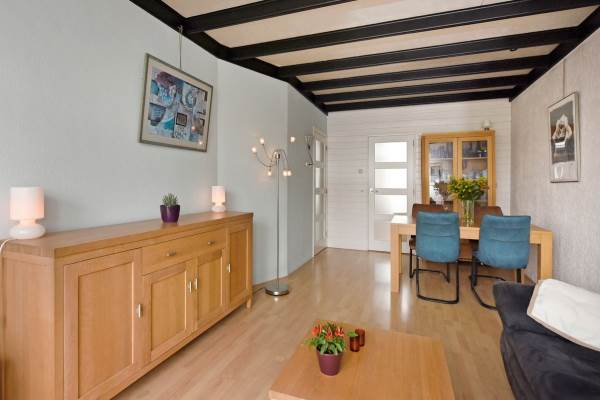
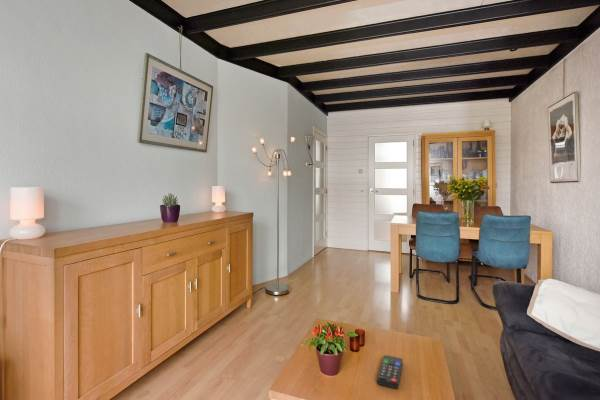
+ remote control [376,354,404,389]
